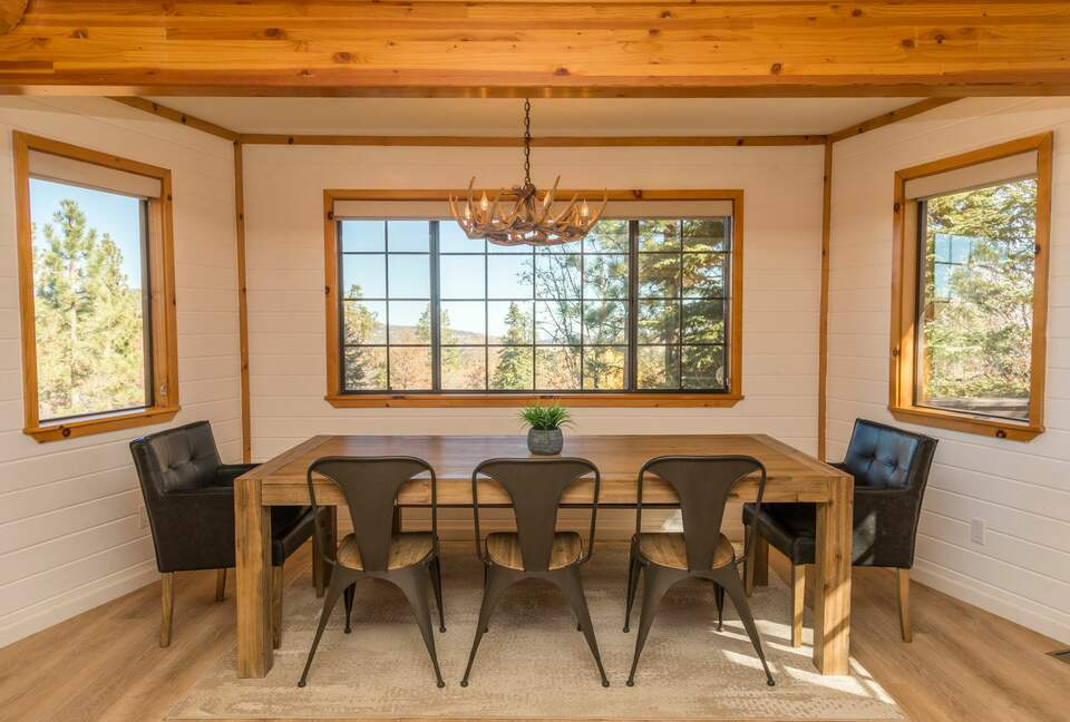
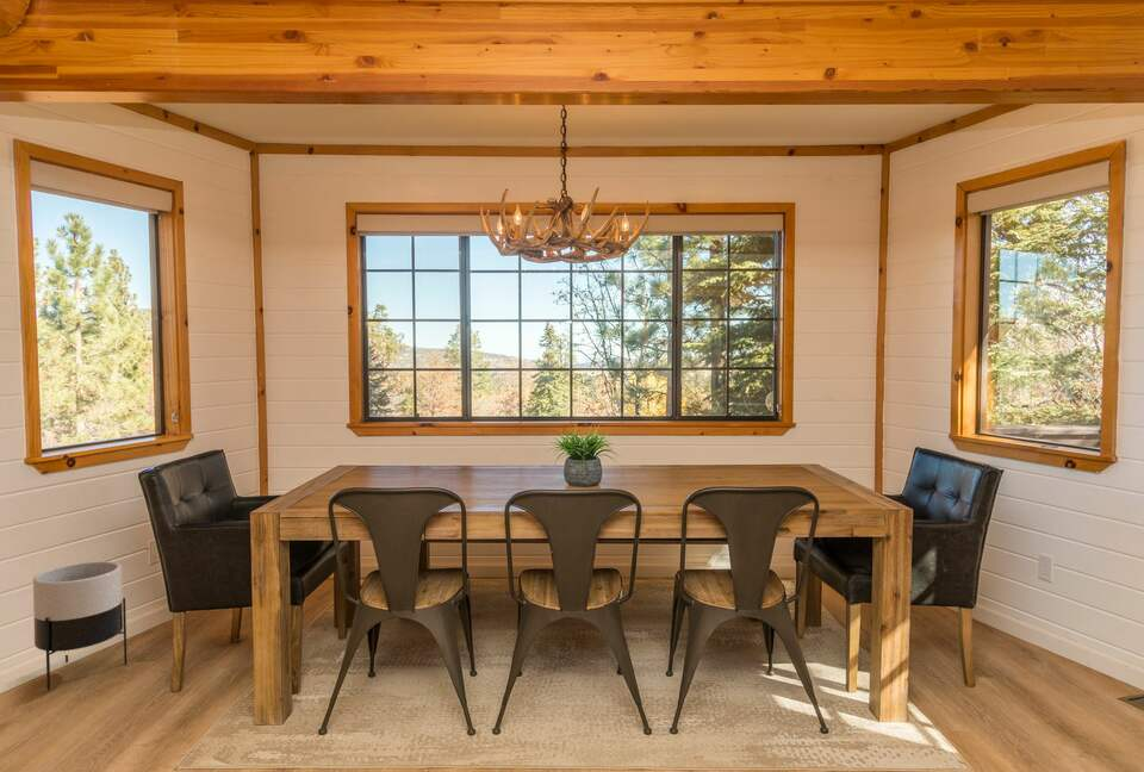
+ planter [32,560,128,692]
